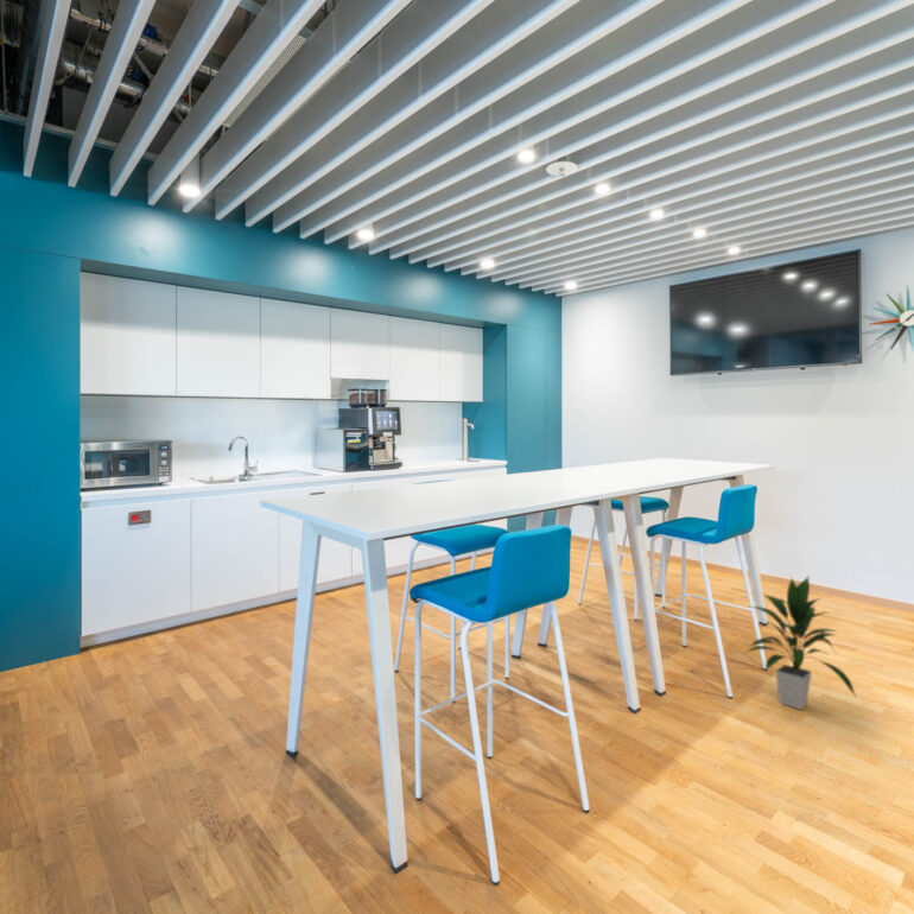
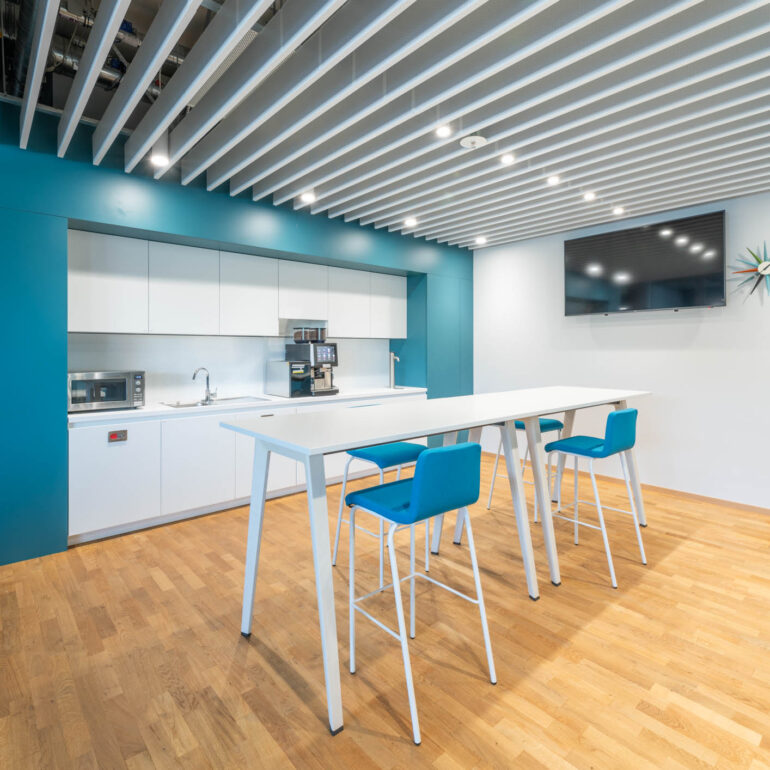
- indoor plant [741,576,858,711]
